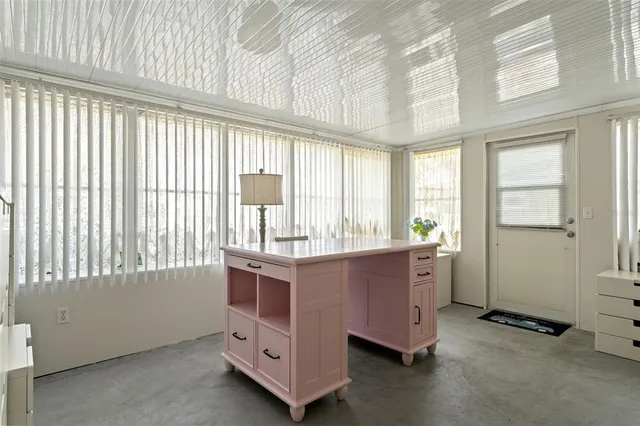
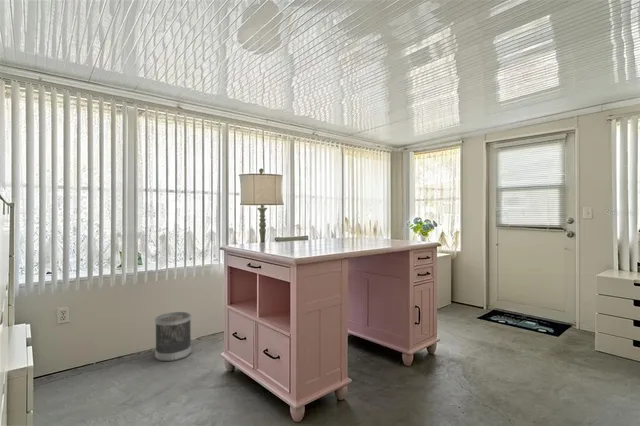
+ wastebasket [154,311,192,362]
